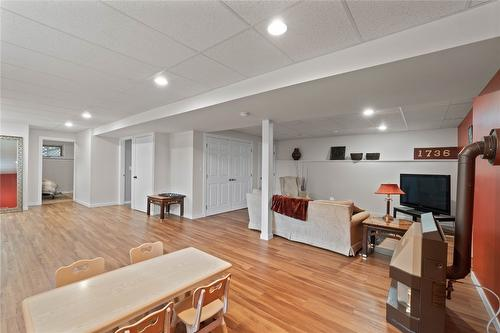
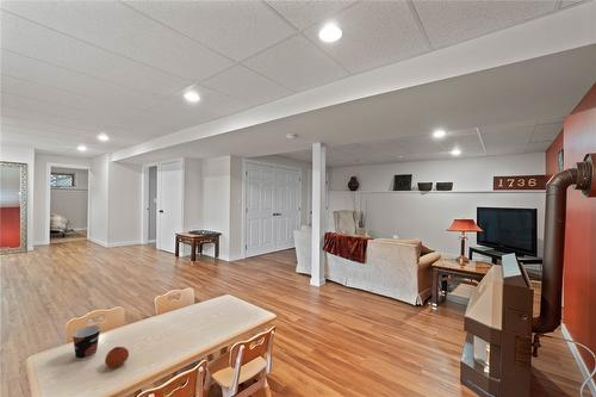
+ fruit [104,346,130,368]
+ cup [72,324,101,361]
